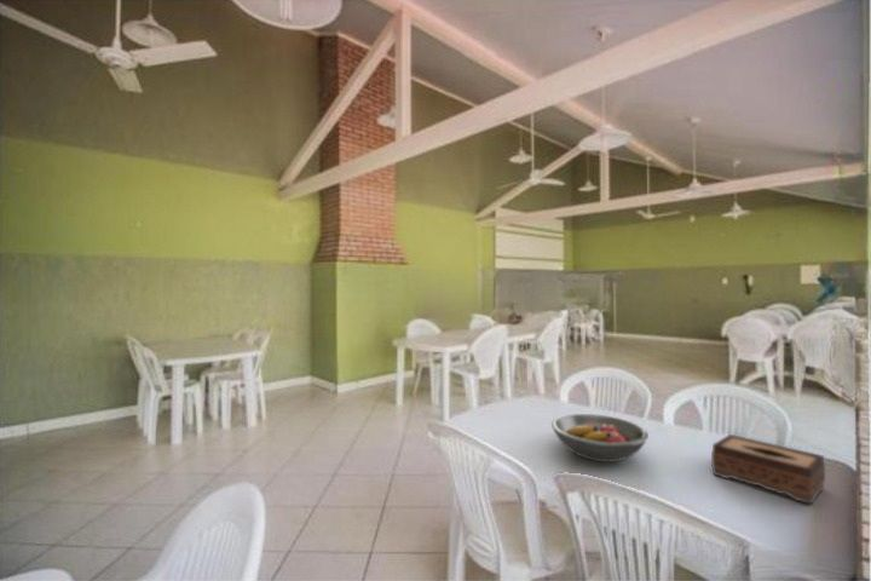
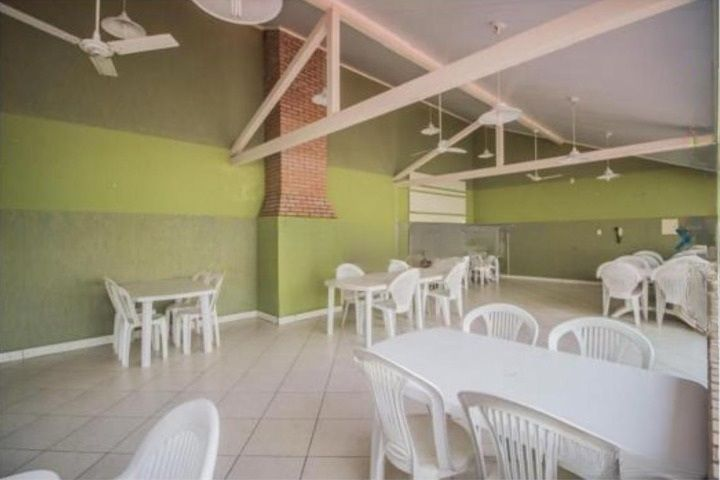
- tissue box [710,433,826,506]
- fruit bowl [550,413,650,464]
